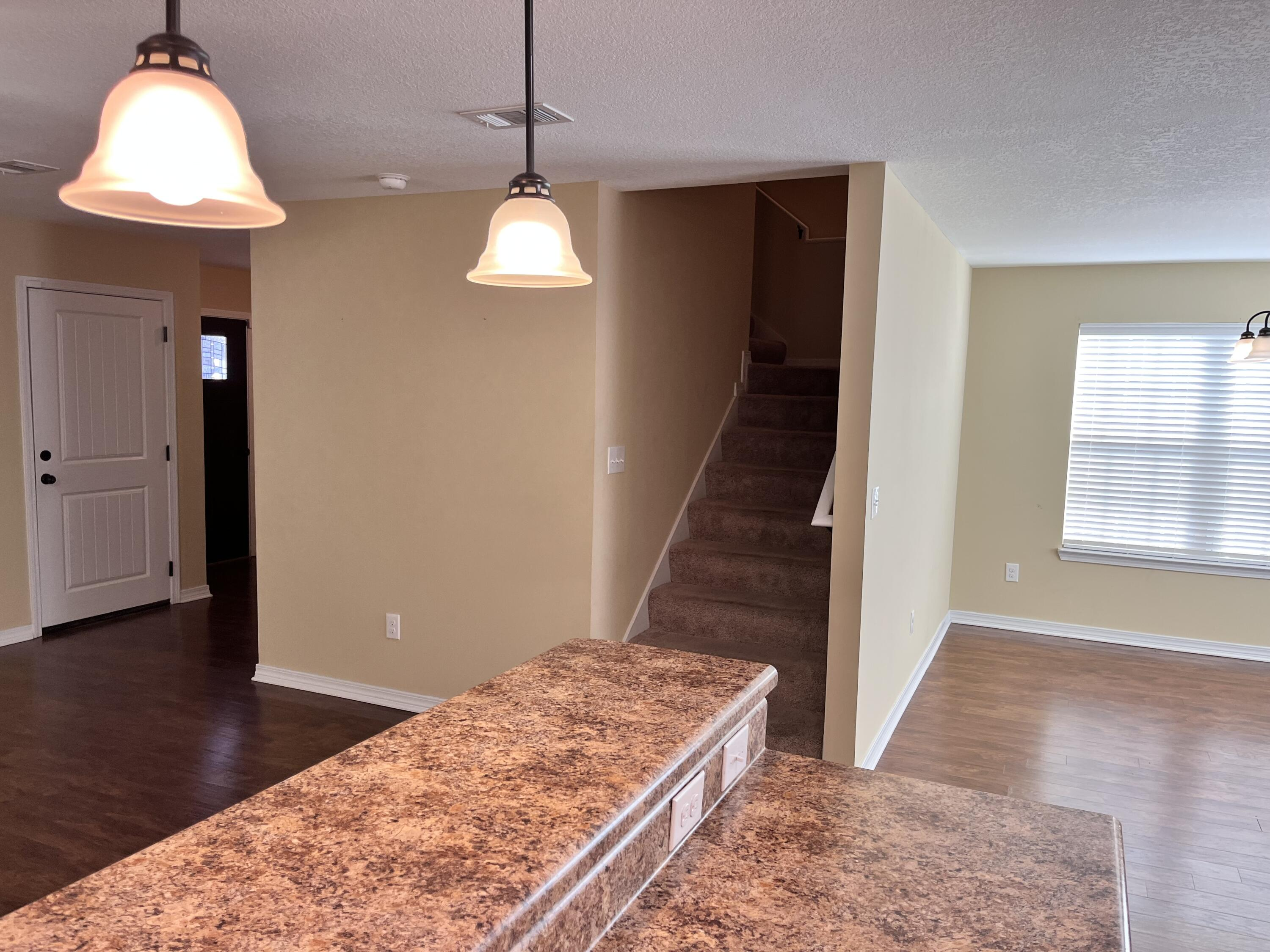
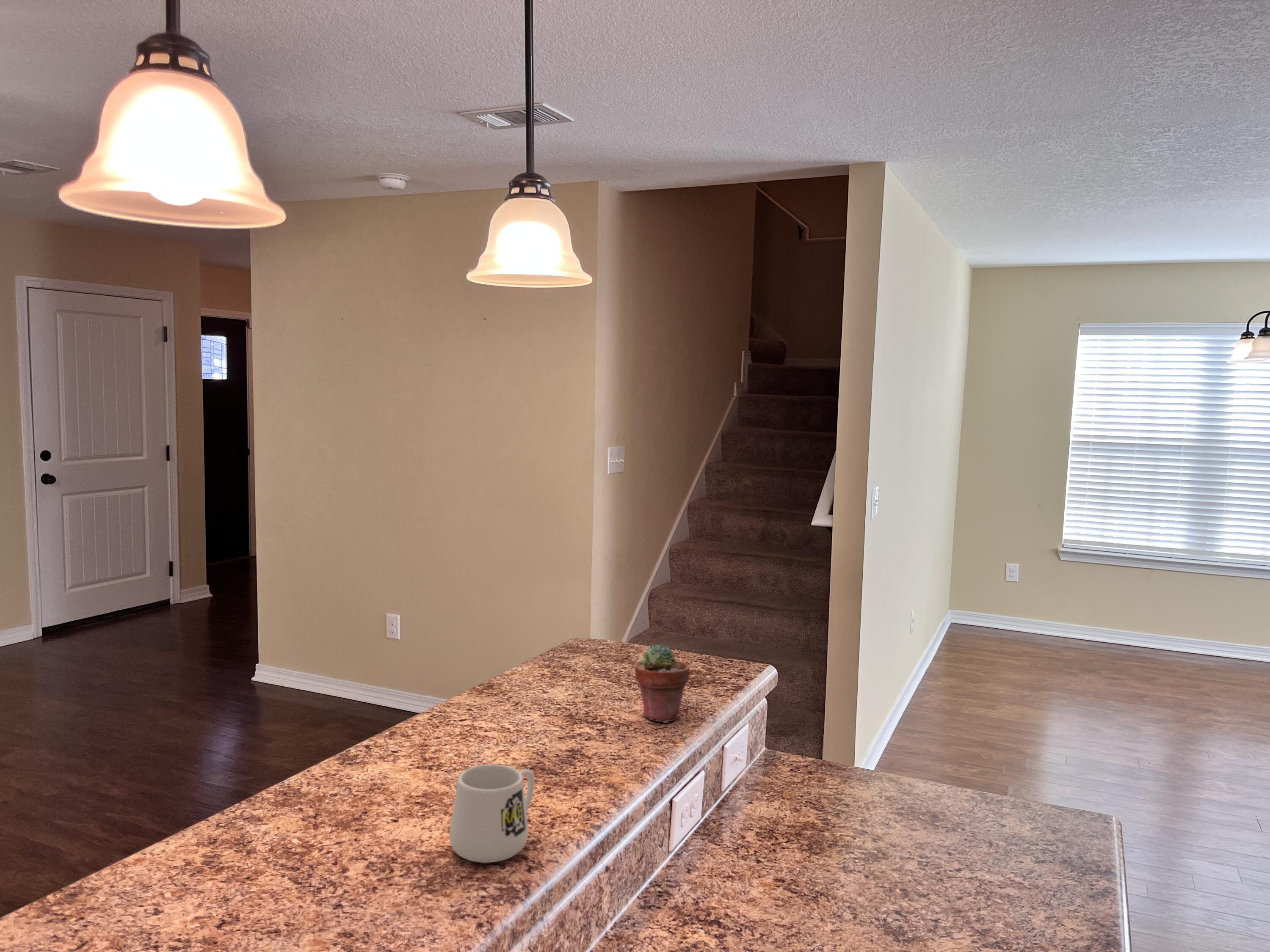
+ mug [449,764,535,863]
+ potted succulent [634,644,690,724]
